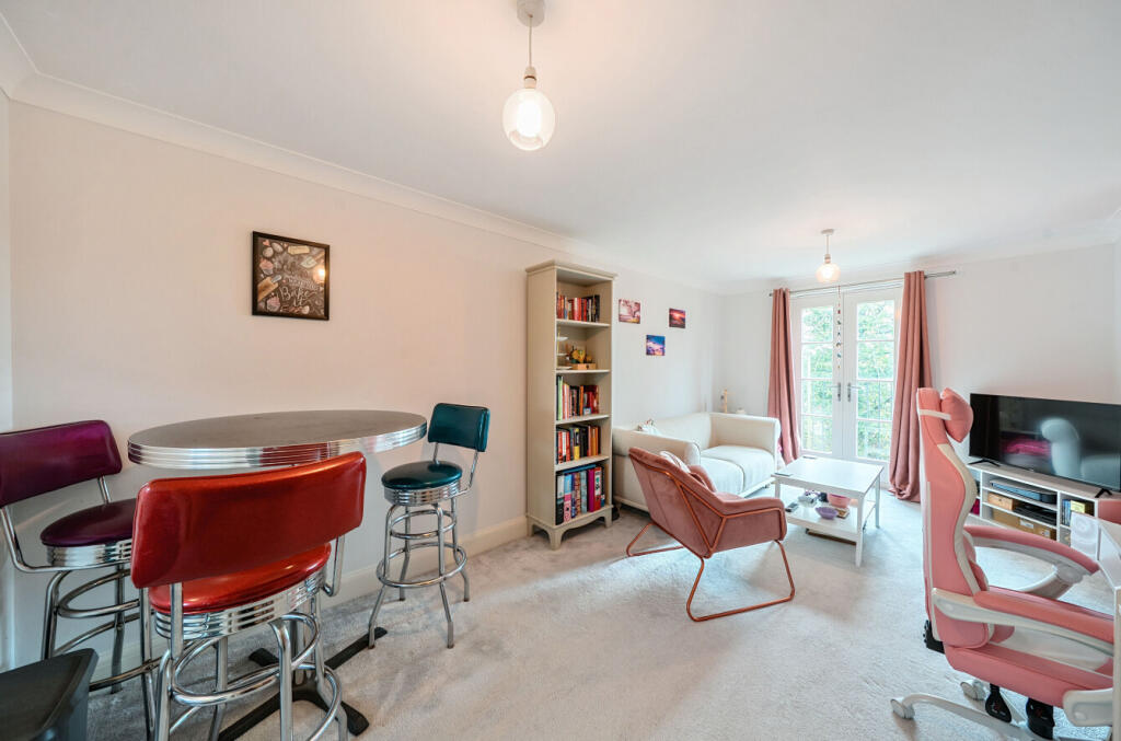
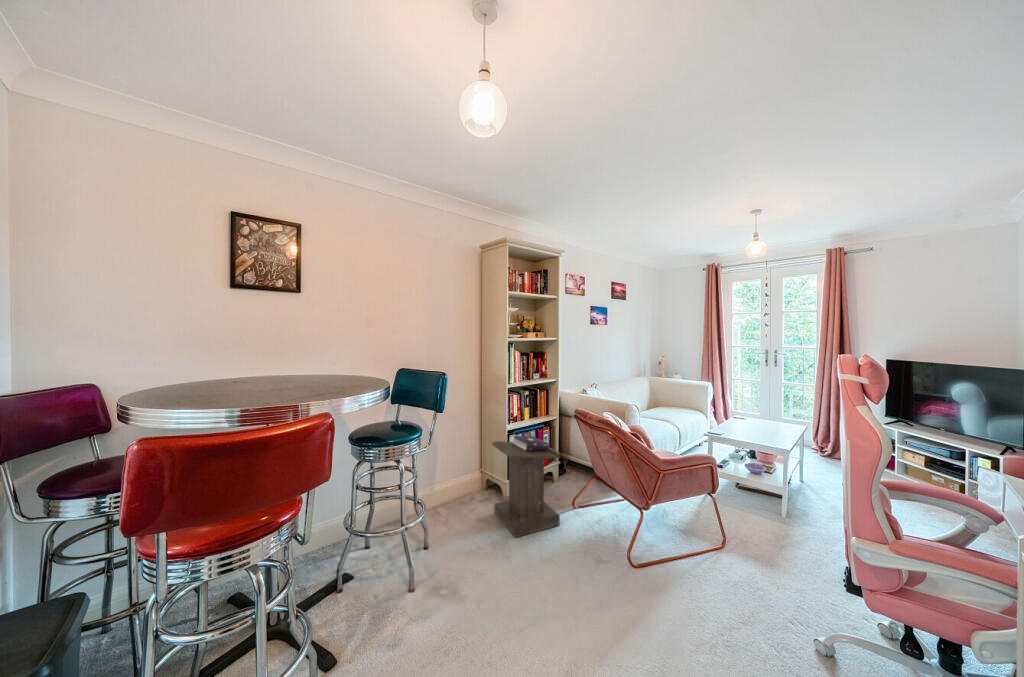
+ lectern [491,435,562,539]
